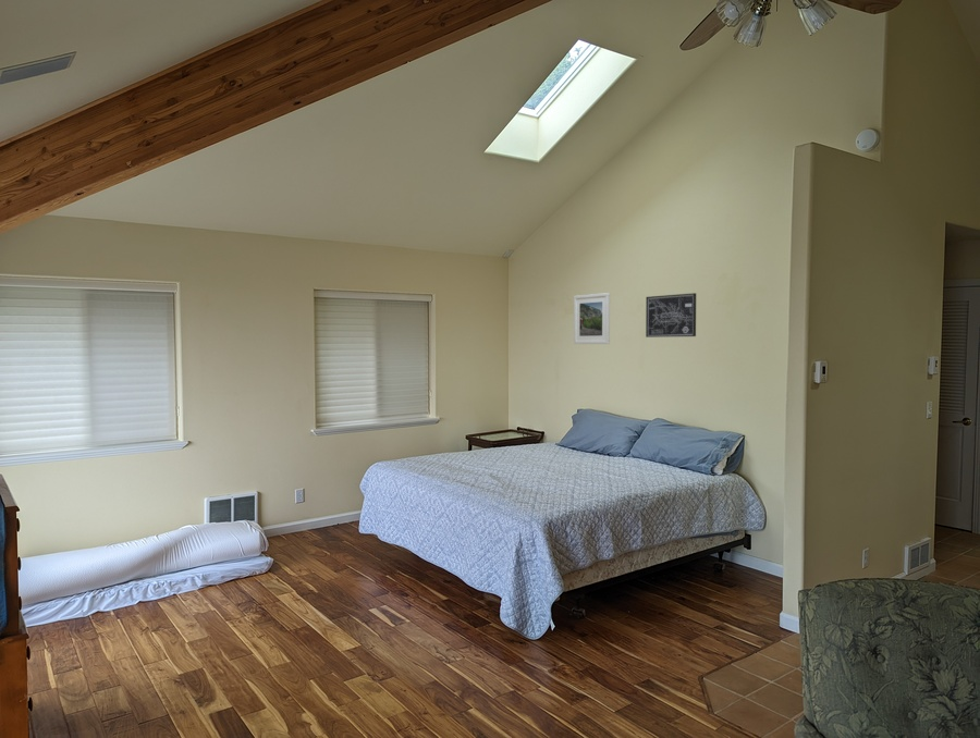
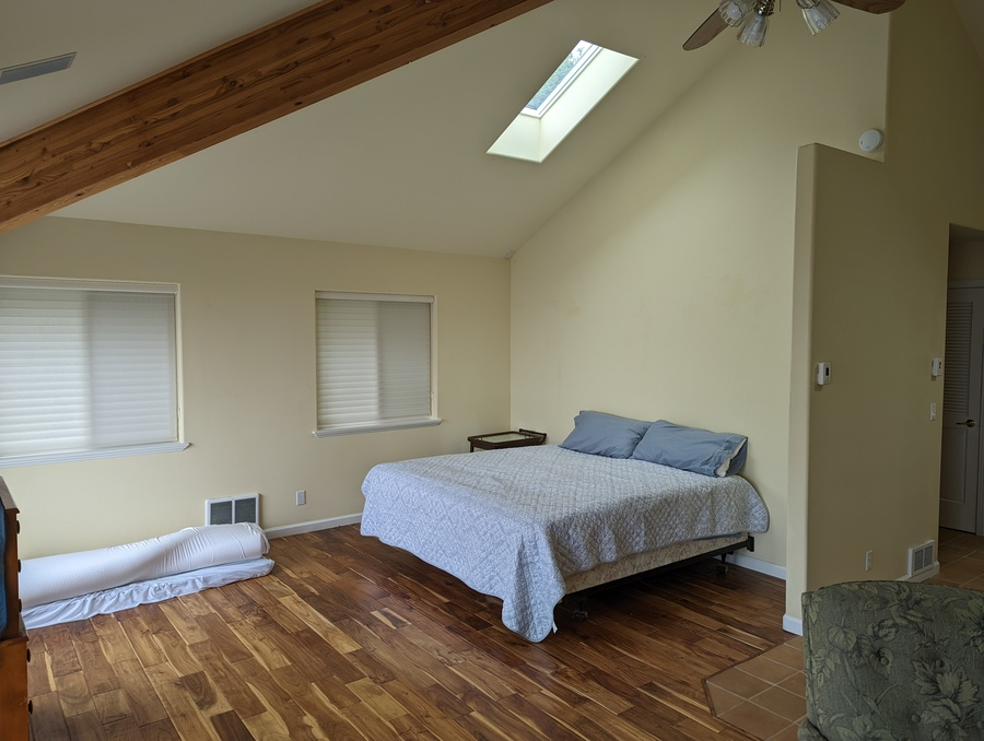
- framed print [573,292,611,345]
- wall art [645,292,697,339]
